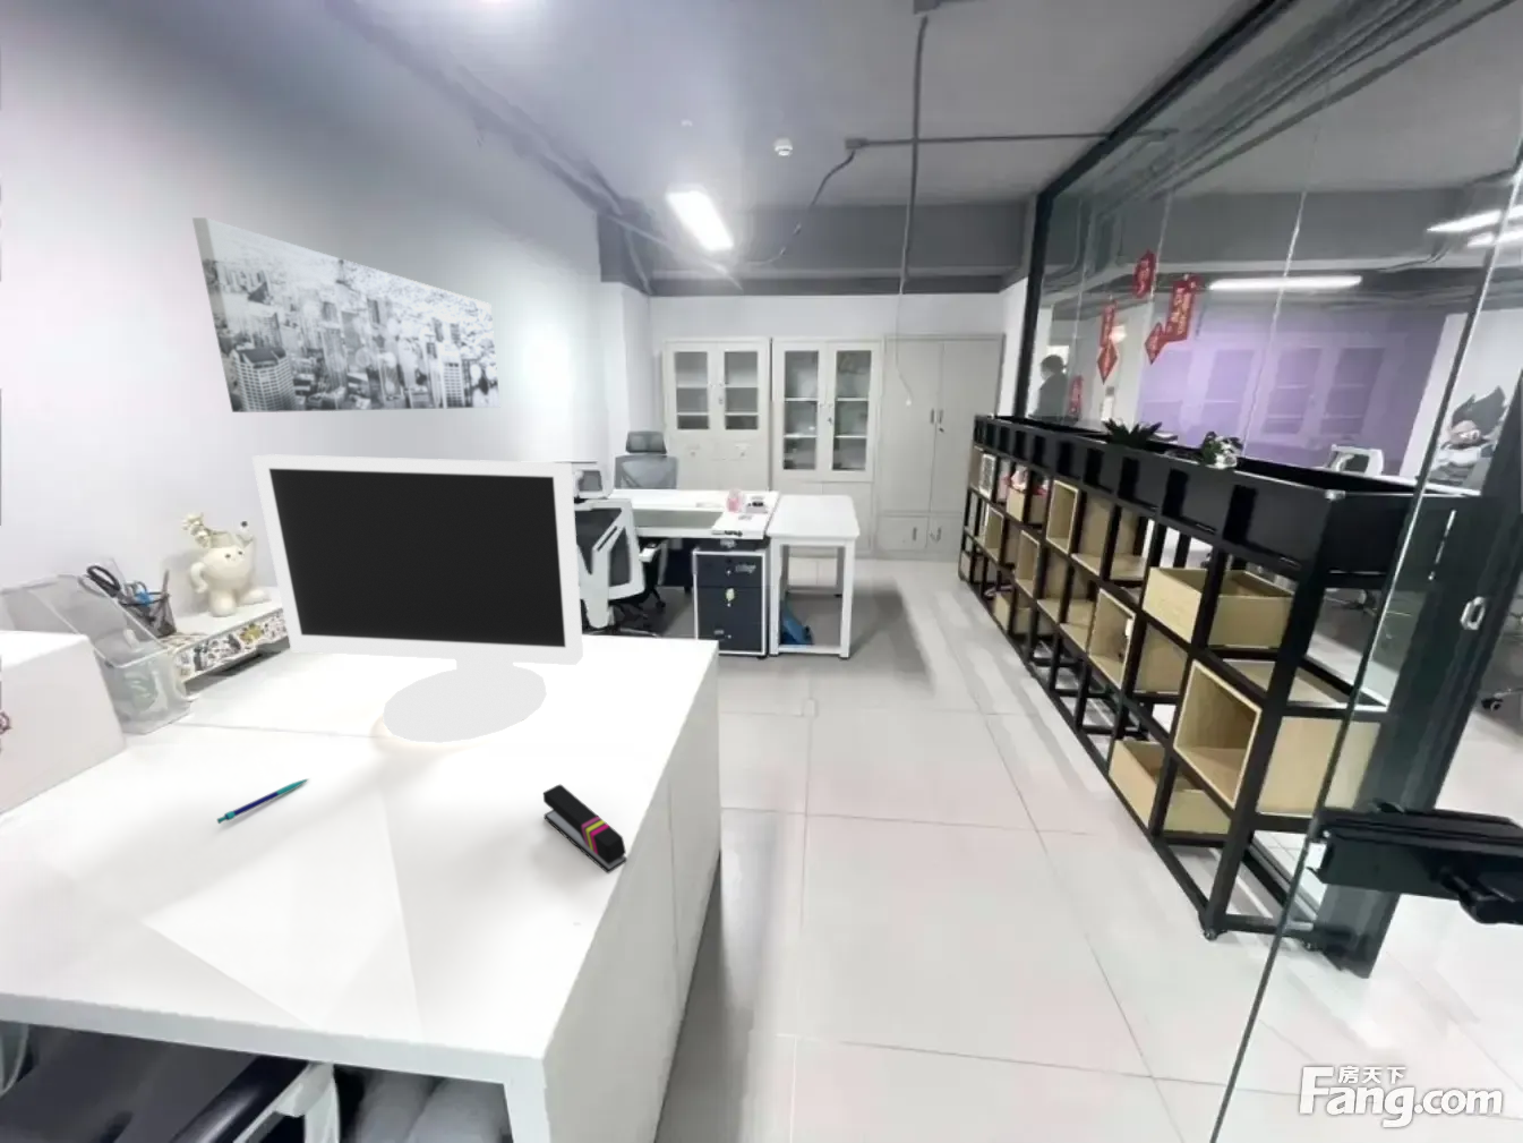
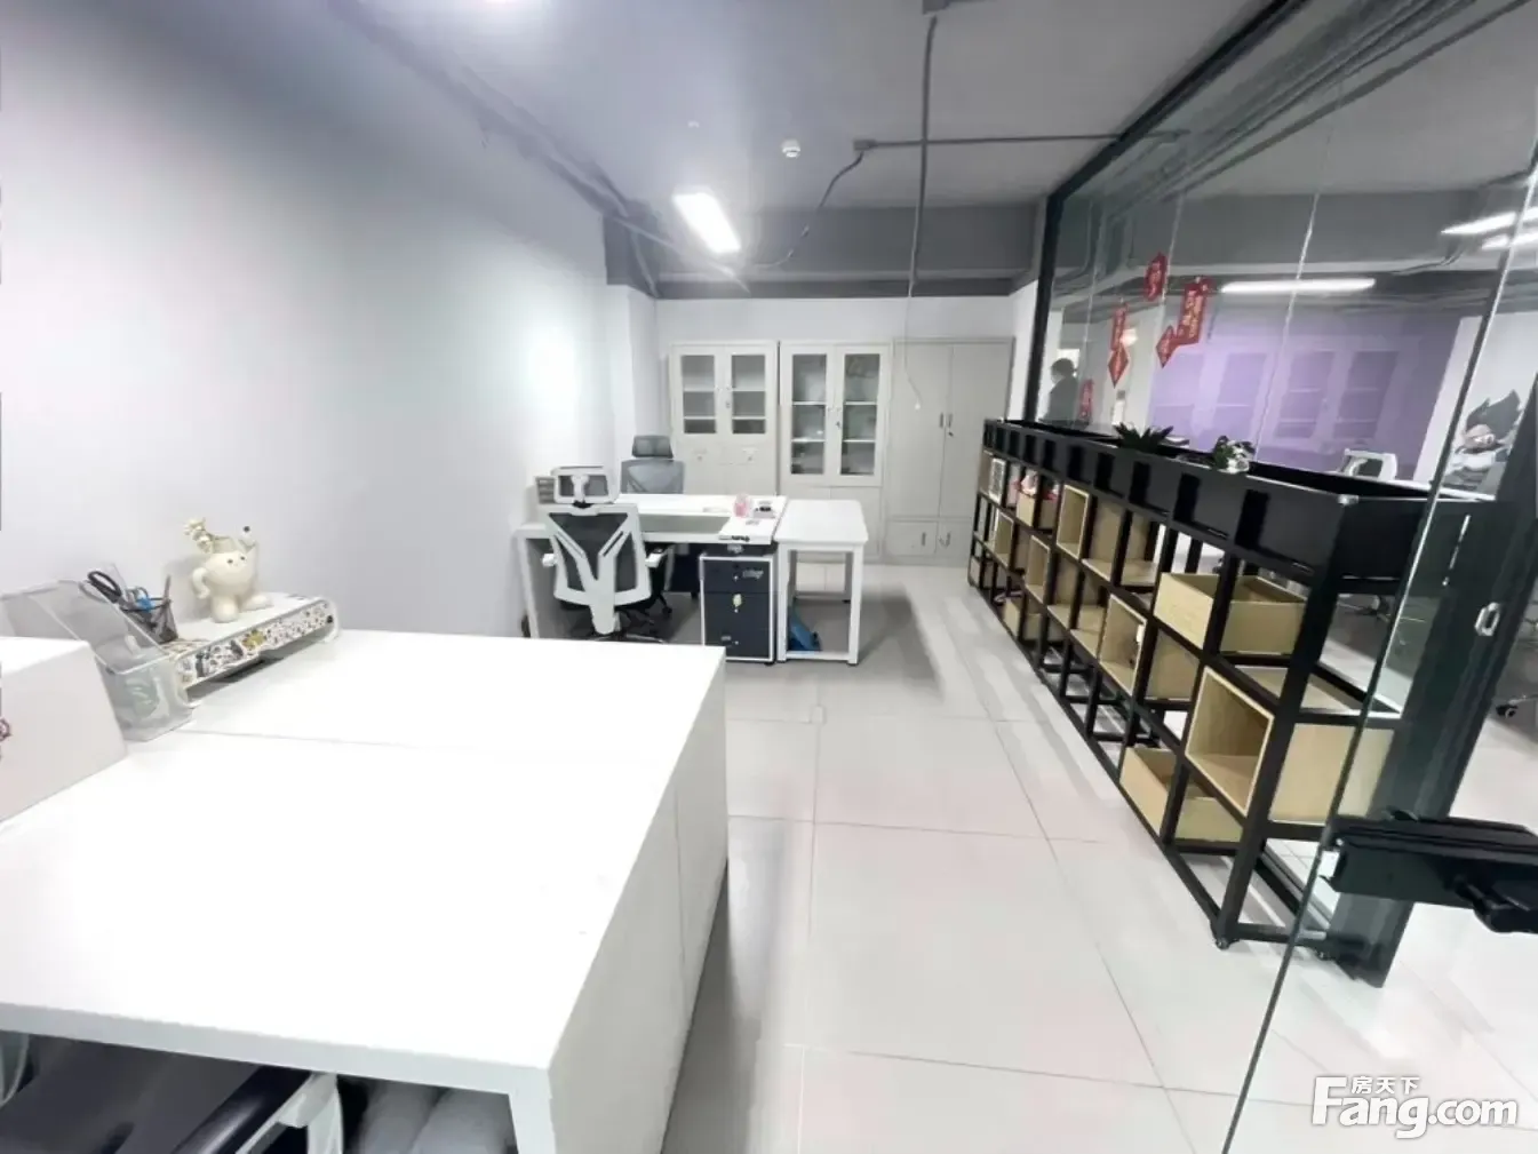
- pen [216,777,311,825]
- monitor [251,453,584,744]
- wall art [191,216,500,413]
- stapler [542,784,629,874]
